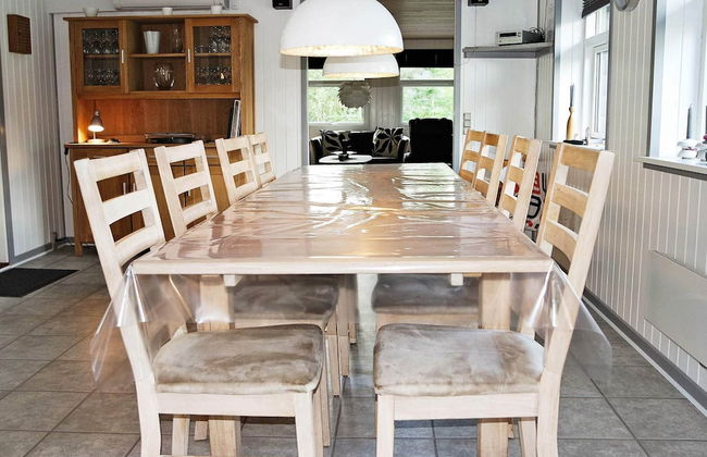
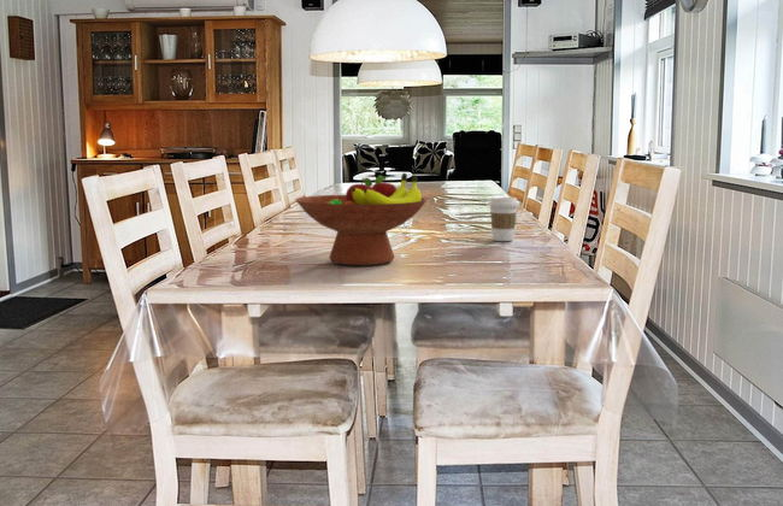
+ fruit bowl [294,172,429,266]
+ coffee cup [487,196,520,242]
